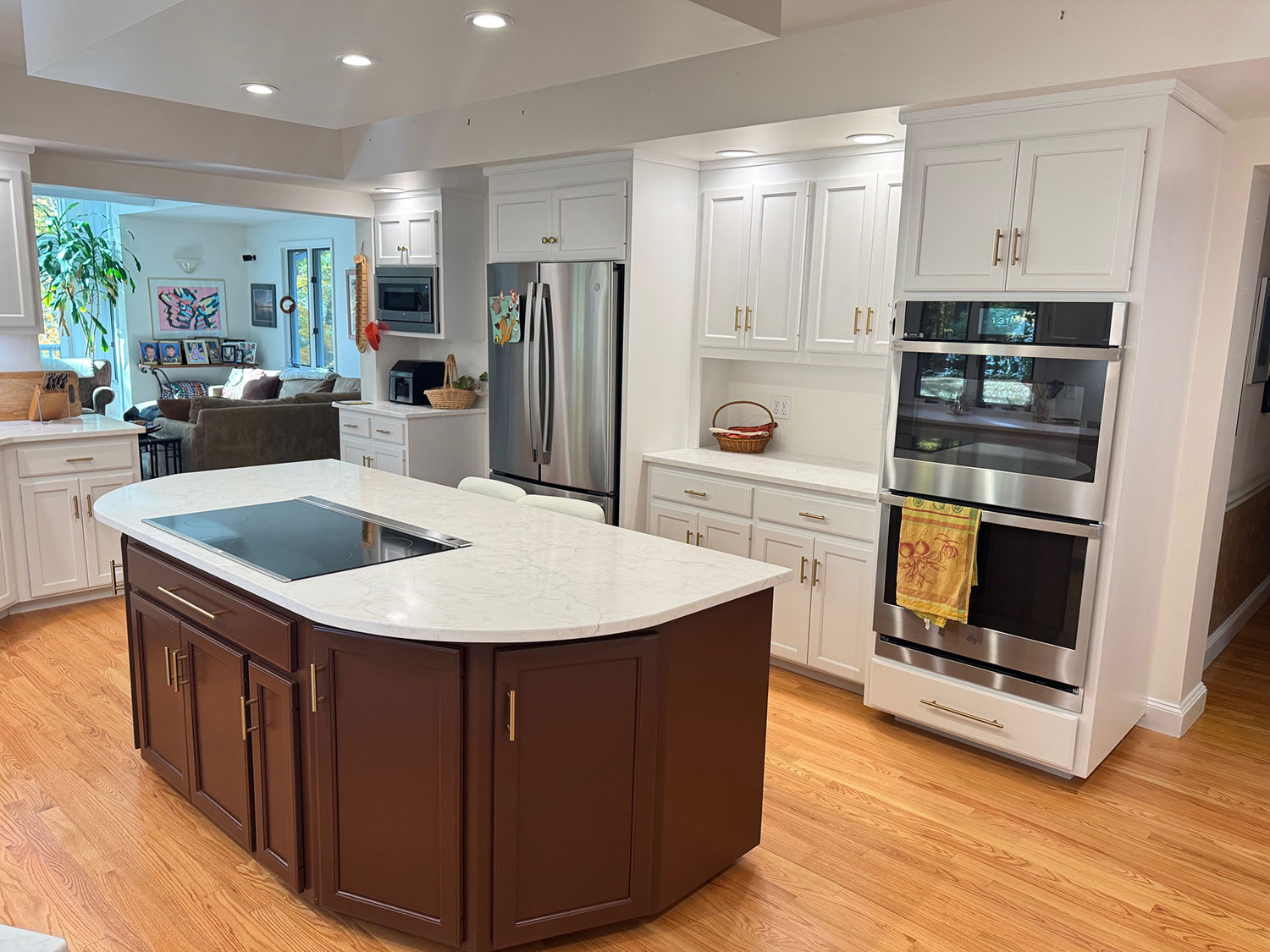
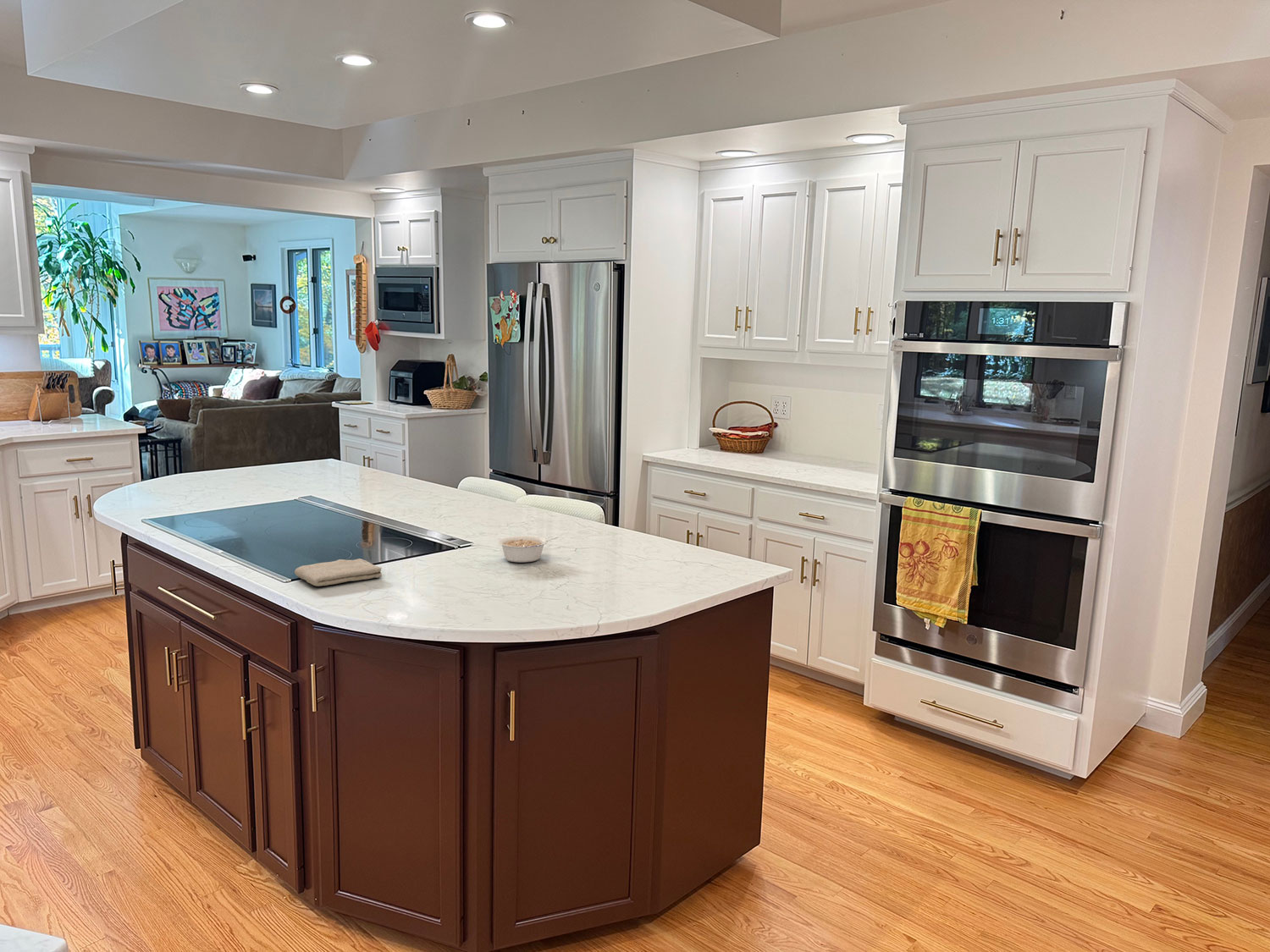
+ legume [497,536,559,563]
+ washcloth [294,558,383,587]
